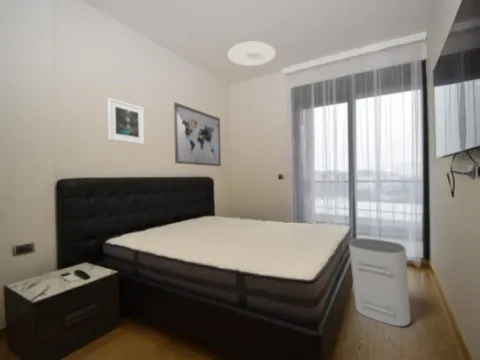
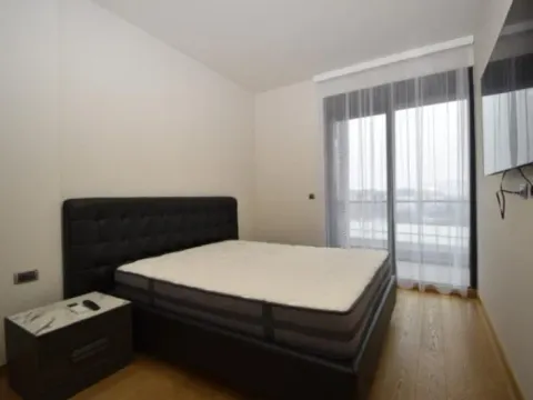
- wall art [173,101,222,167]
- ceiling light [227,41,277,67]
- water heater [348,237,412,327]
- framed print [107,97,145,145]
